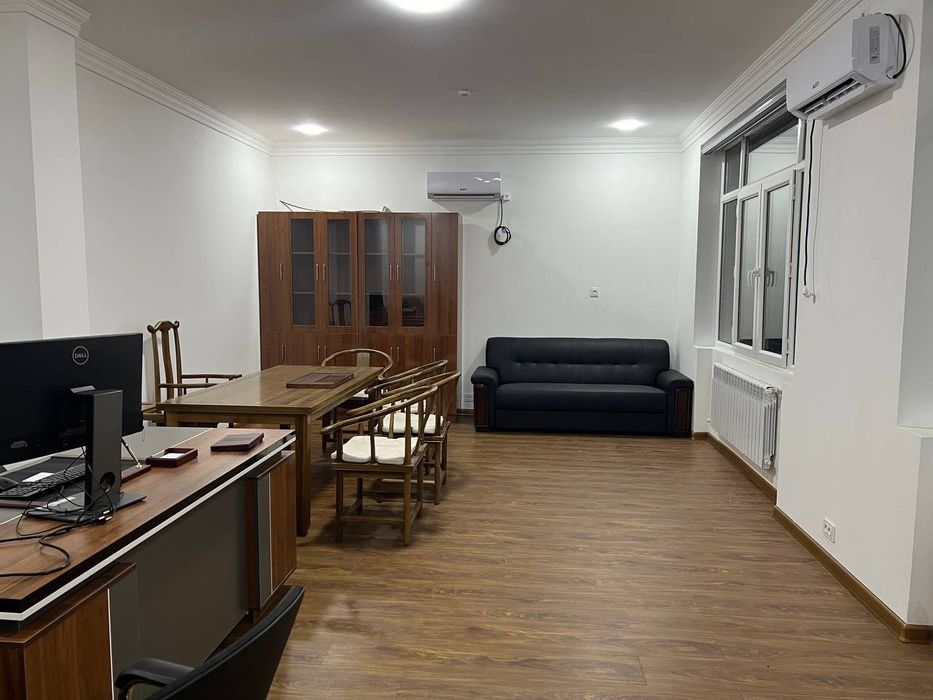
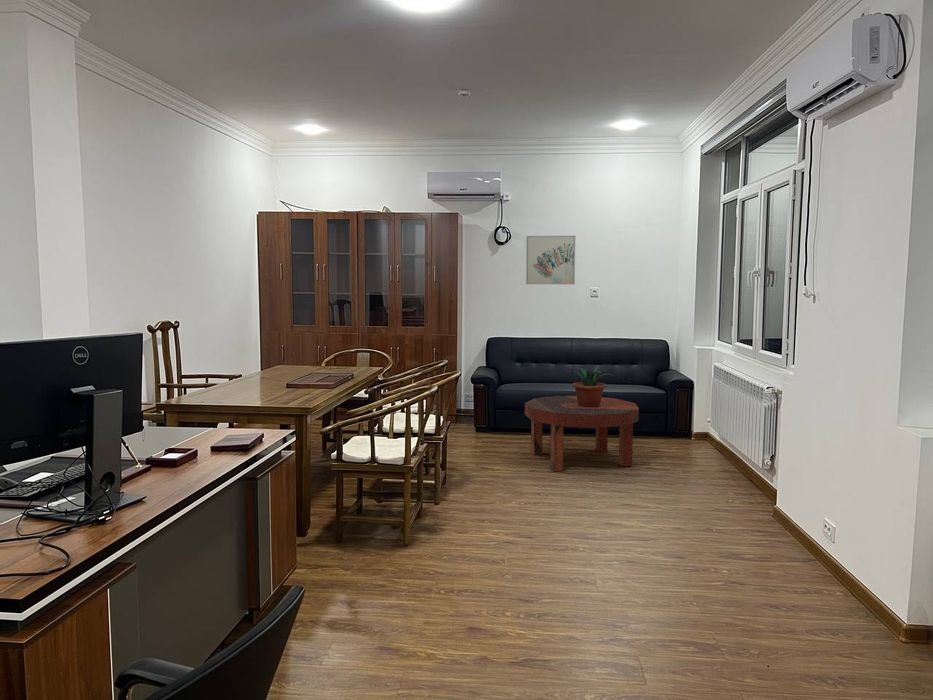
+ wall art [525,235,576,285]
+ potted plant [571,365,615,407]
+ coffee table [524,395,640,472]
